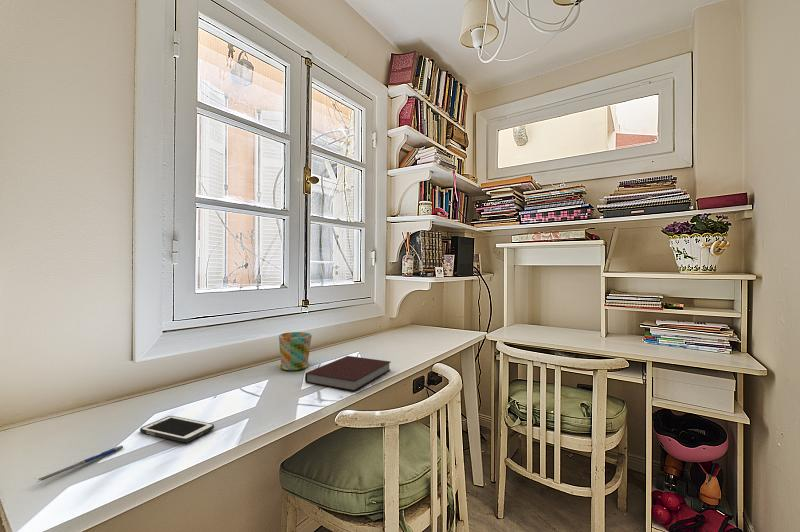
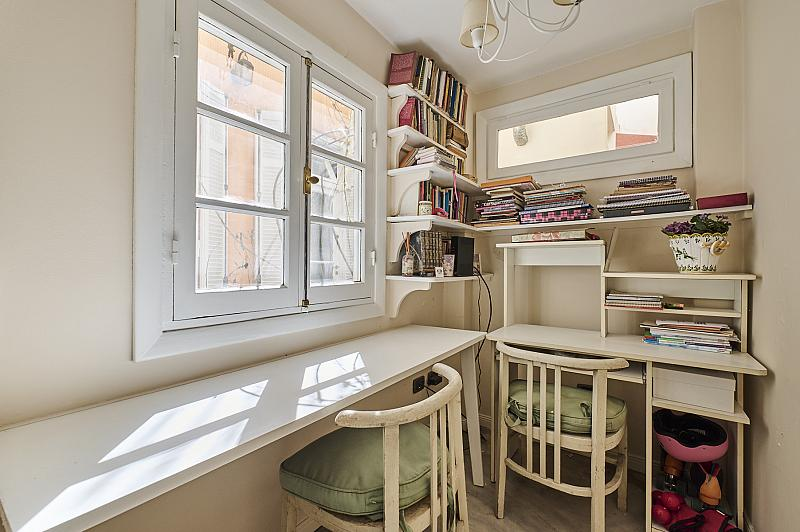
- notebook [304,355,392,392]
- cell phone [139,415,215,443]
- mug [278,331,313,371]
- pen [36,444,125,483]
